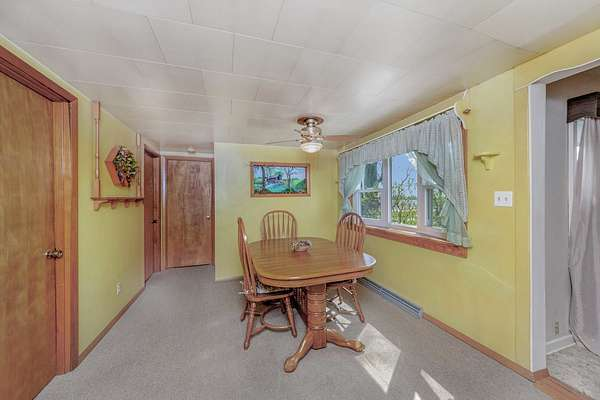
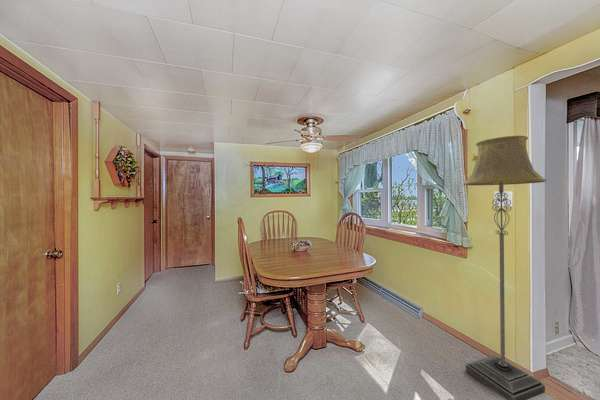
+ floor lamp [462,135,547,400]
